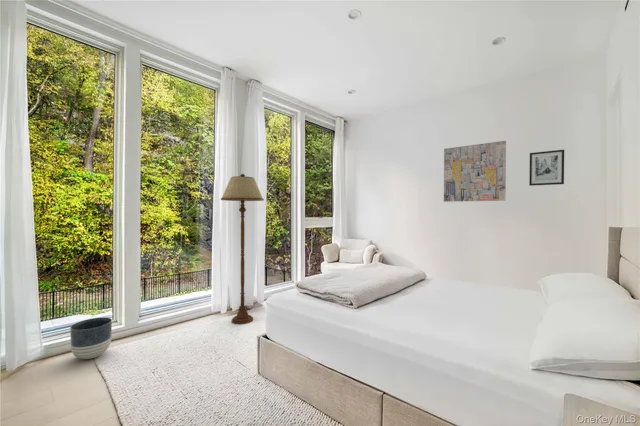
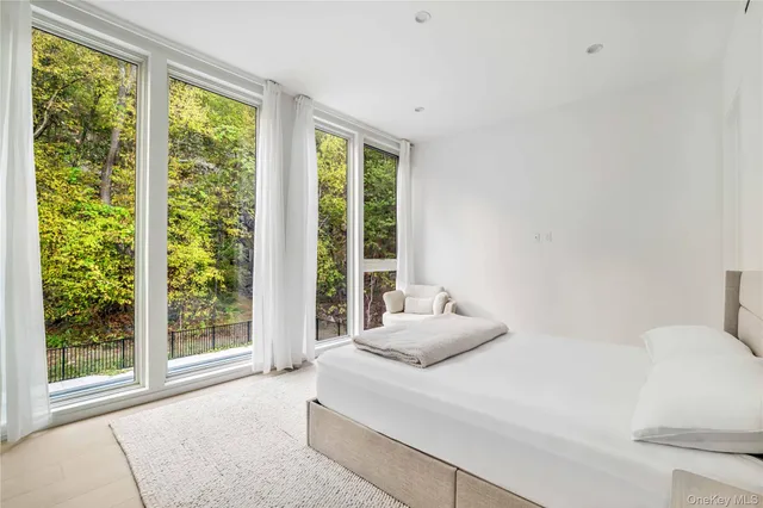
- wall art [443,140,507,203]
- planter [69,317,113,360]
- wall art [528,149,565,187]
- floor lamp [220,173,265,325]
